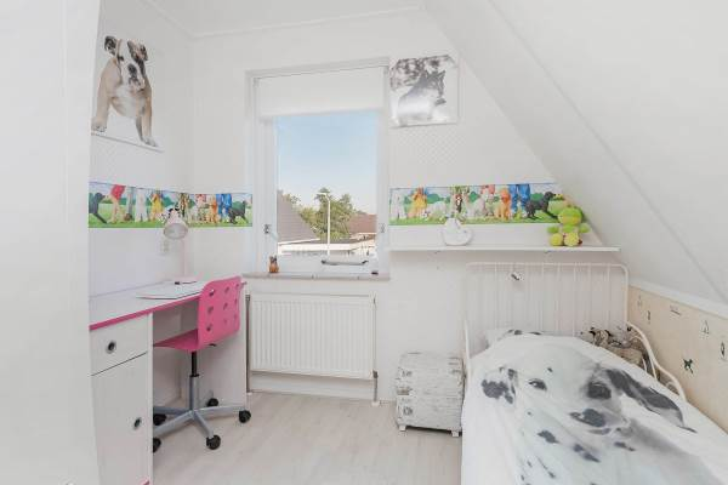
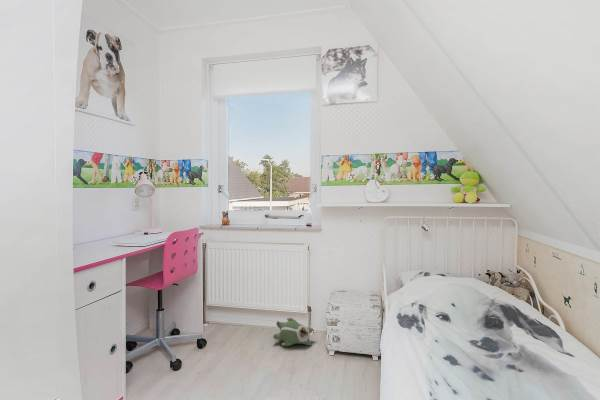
+ plush toy [272,317,314,347]
